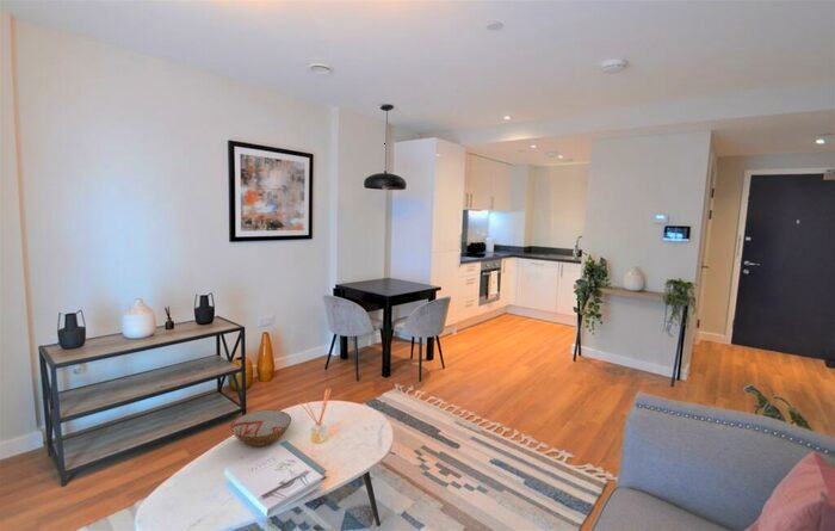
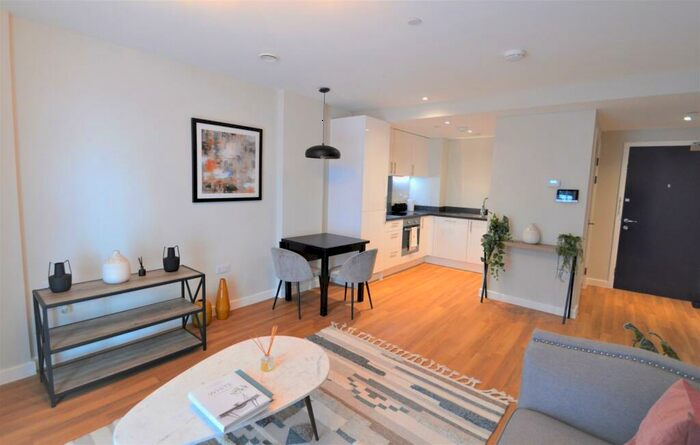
- bowl [229,408,292,447]
